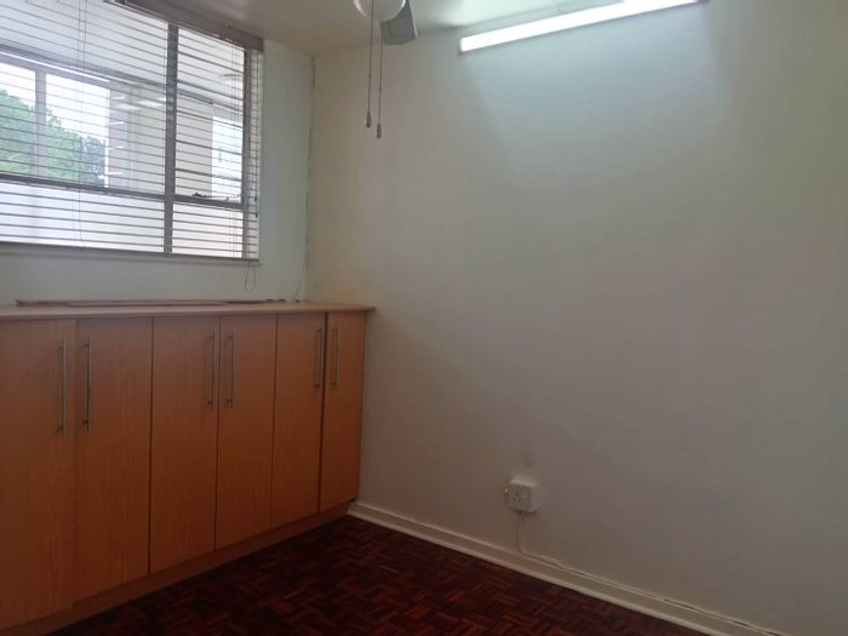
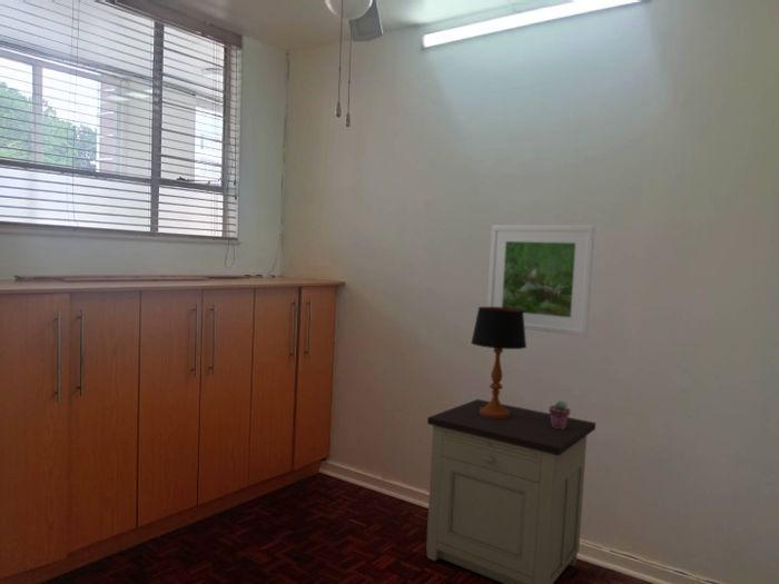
+ nightstand [425,398,596,584]
+ potted succulent [548,399,571,429]
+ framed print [486,225,596,337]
+ table lamp [470,306,527,418]
